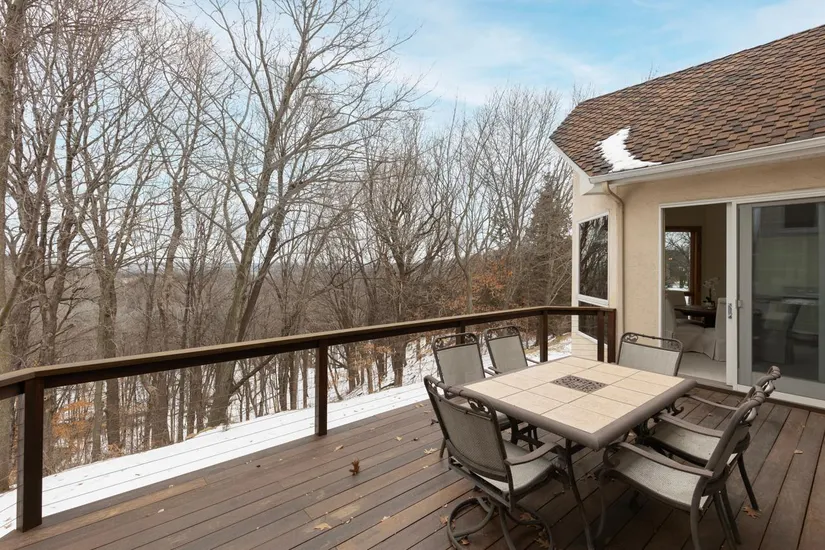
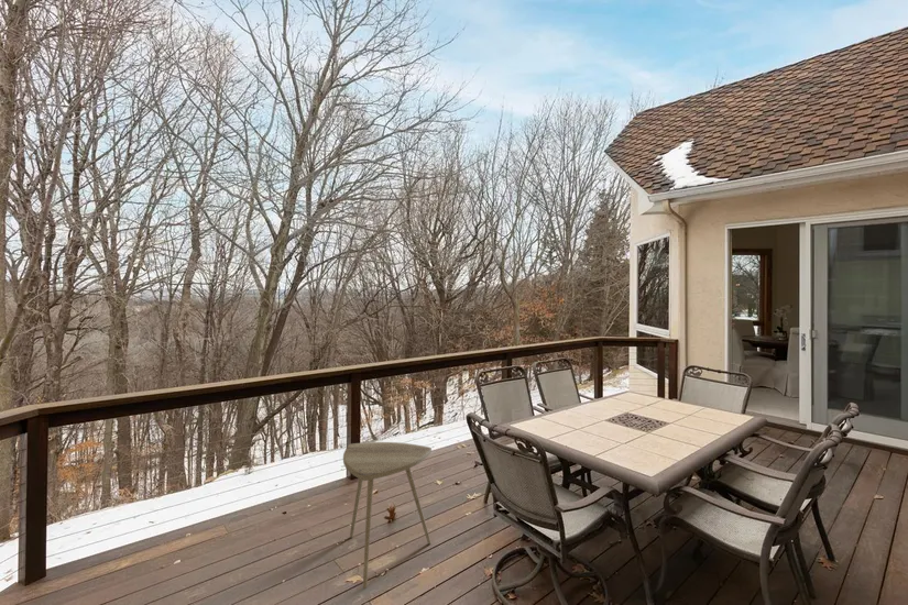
+ side table [342,441,433,590]
